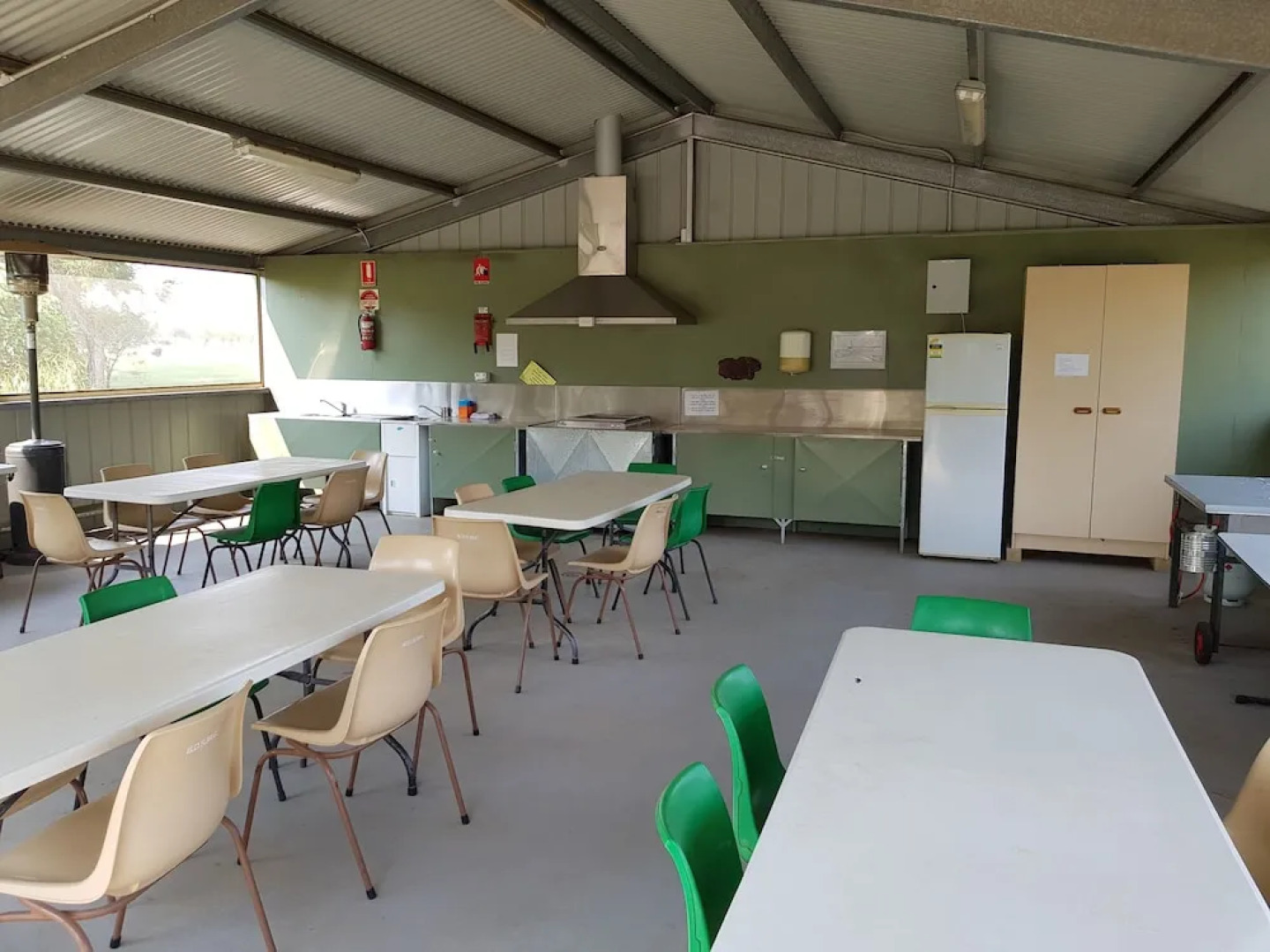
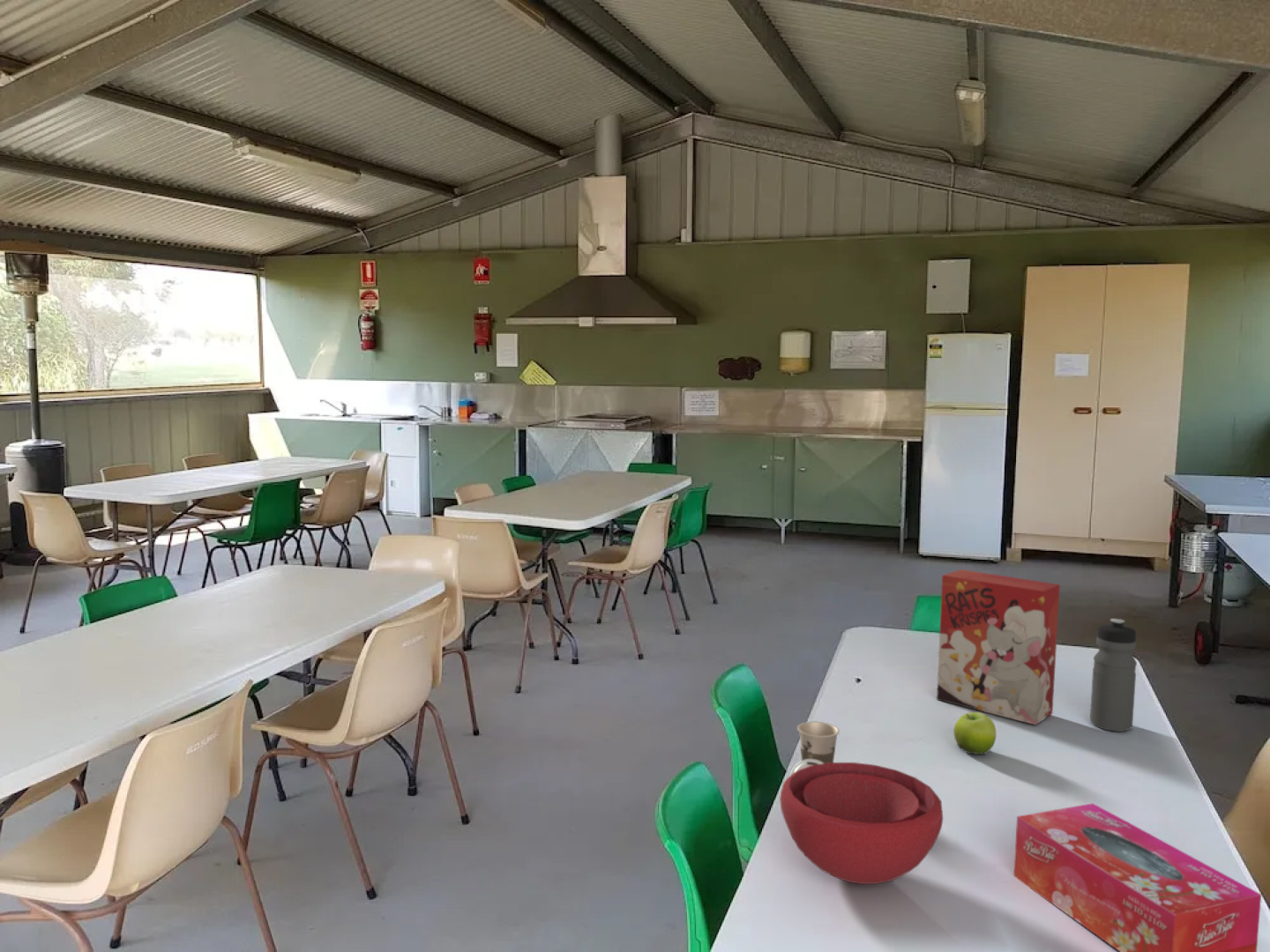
+ fruit [953,711,997,755]
+ cup [789,721,840,777]
+ tissue box [1013,802,1262,952]
+ bowl [779,762,944,885]
+ cereal box [936,569,1061,725]
+ water bottle [1089,618,1138,733]
